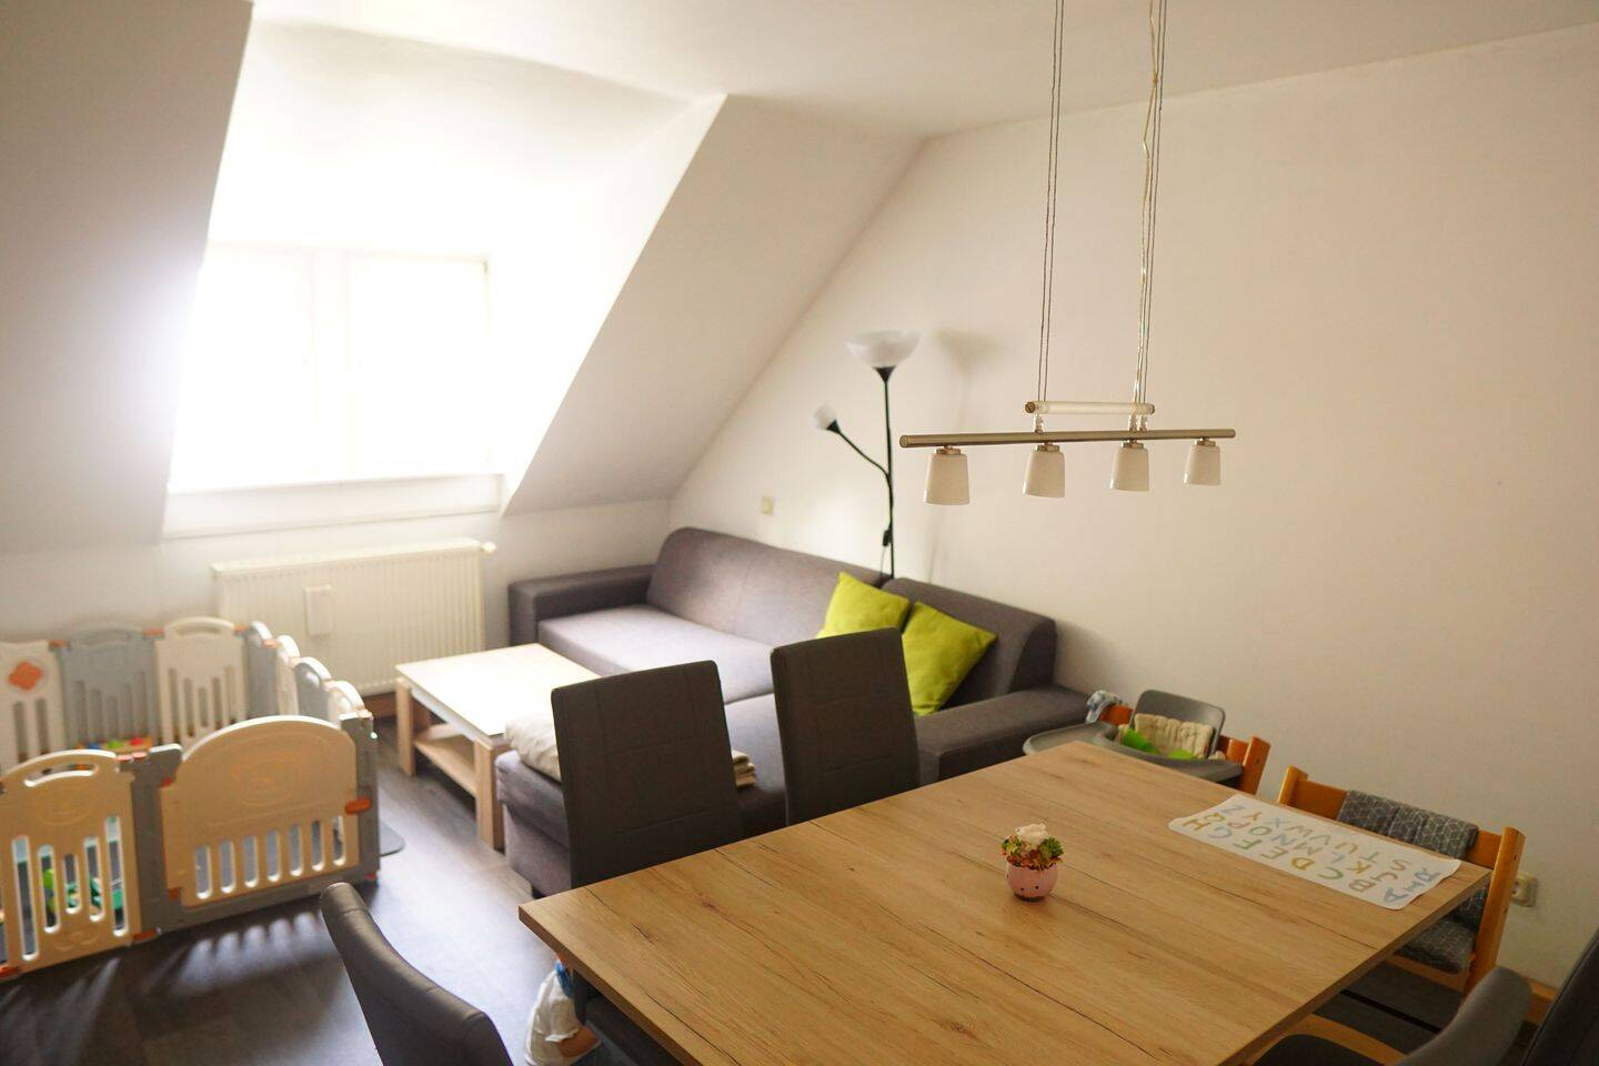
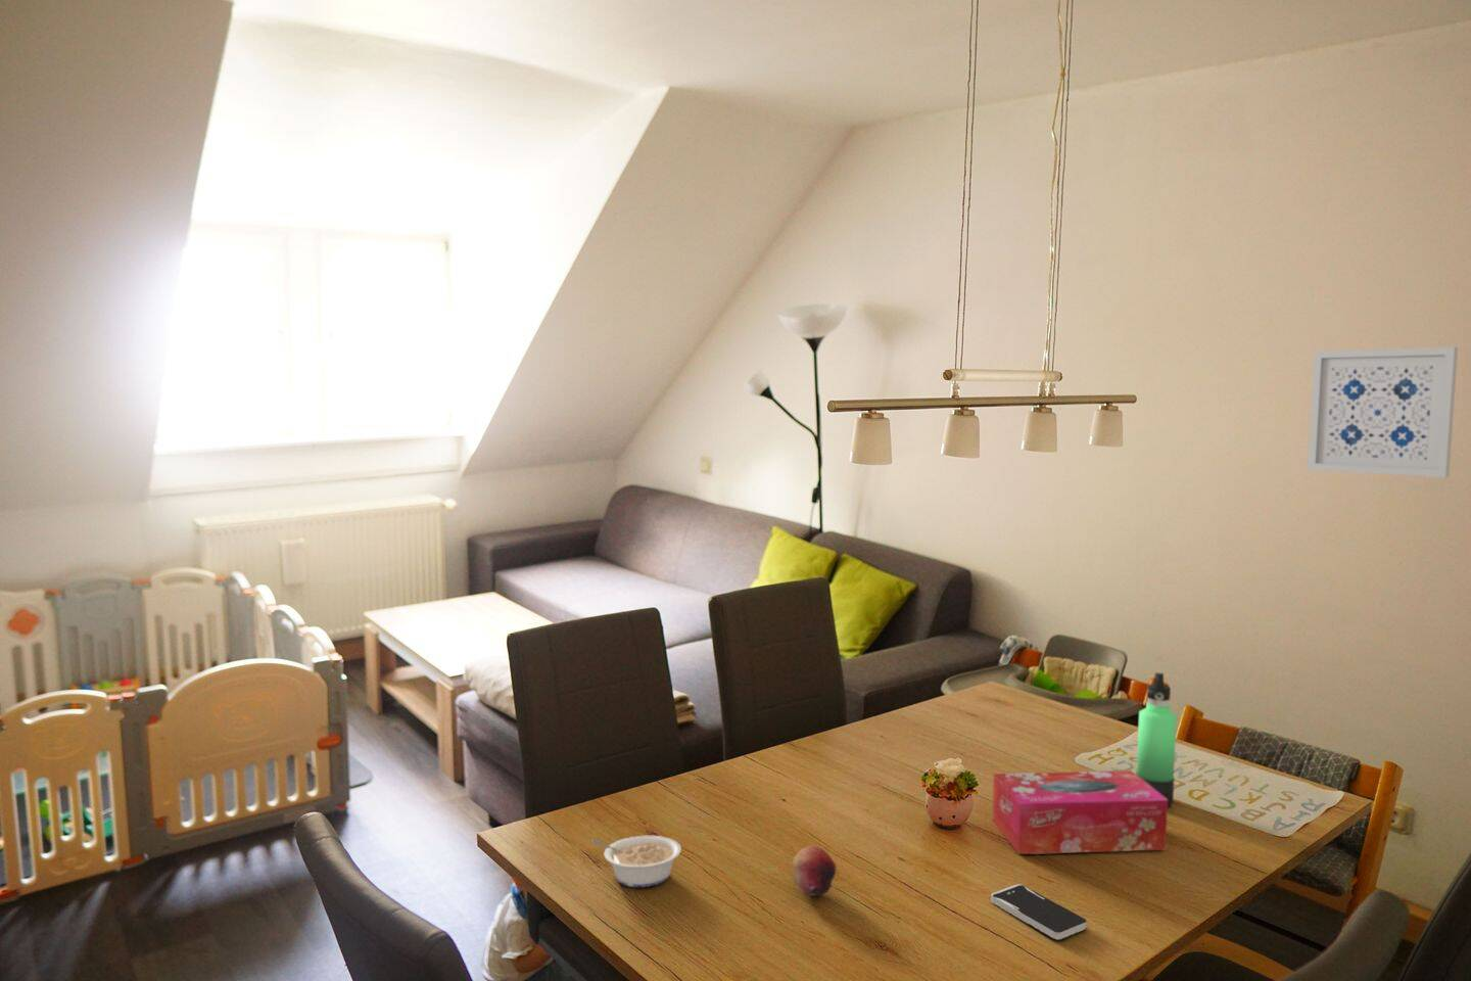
+ tissue box [992,770,1169,855]
+ legume [591,835,682,888]
+ fruit [791,845,837,897]
+ wall art [1307,345,1459,478]
+ smartphone [989,882,1087,940]
+ thermos bottle [1135,671,1178,808]
